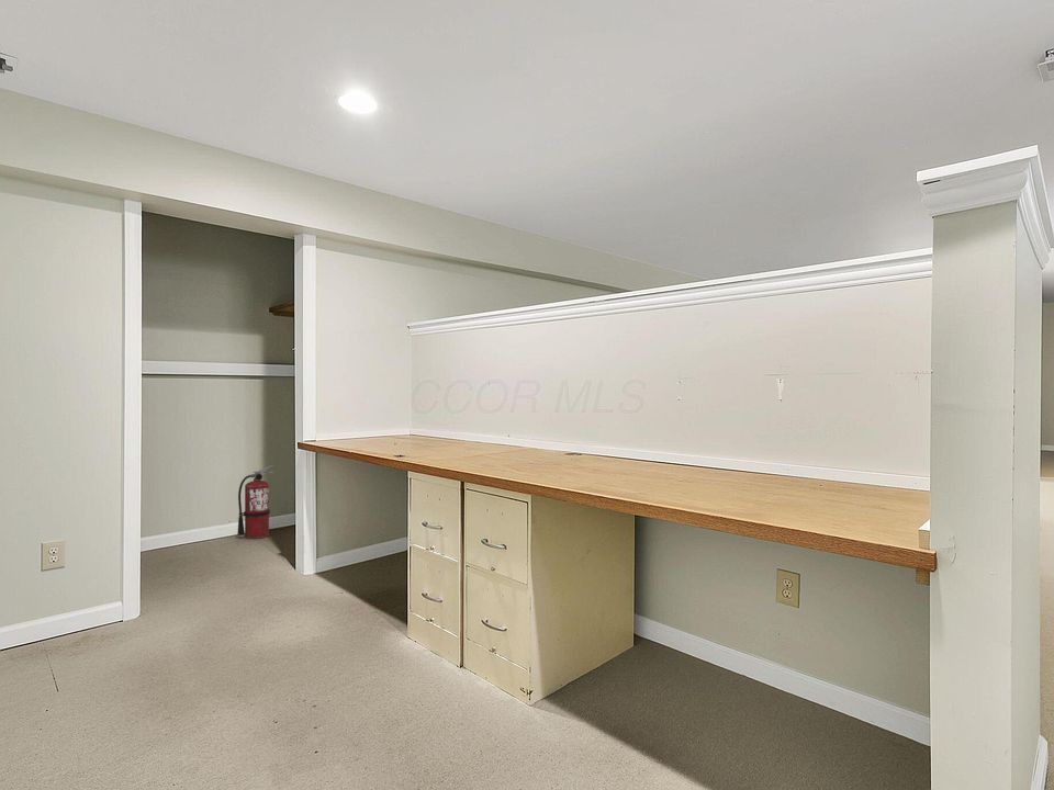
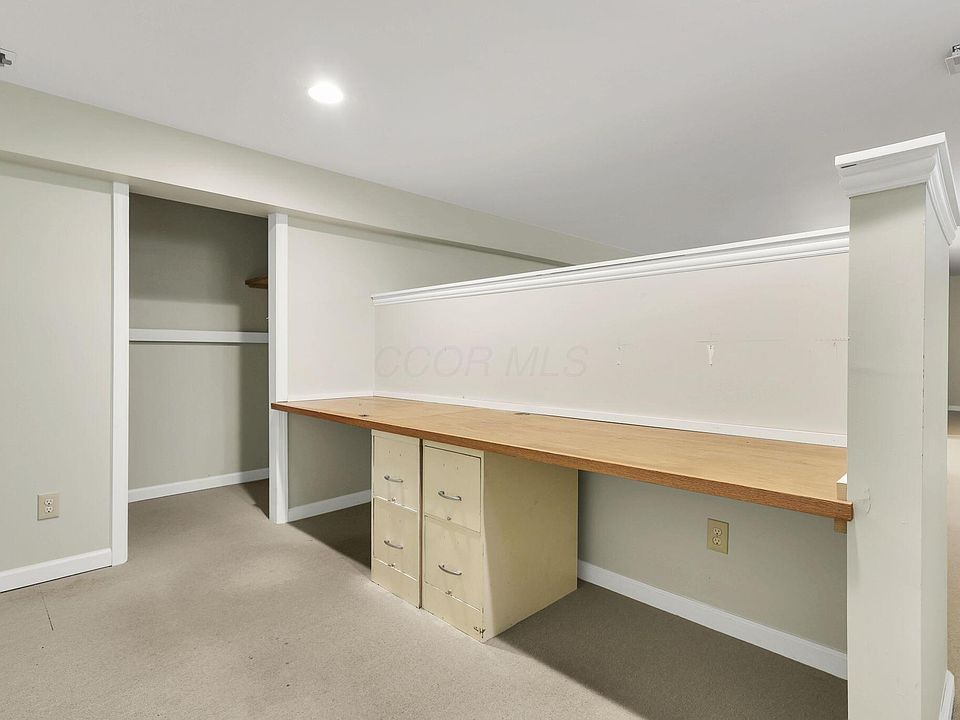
- fire extinguisher [236,464,274,540]
